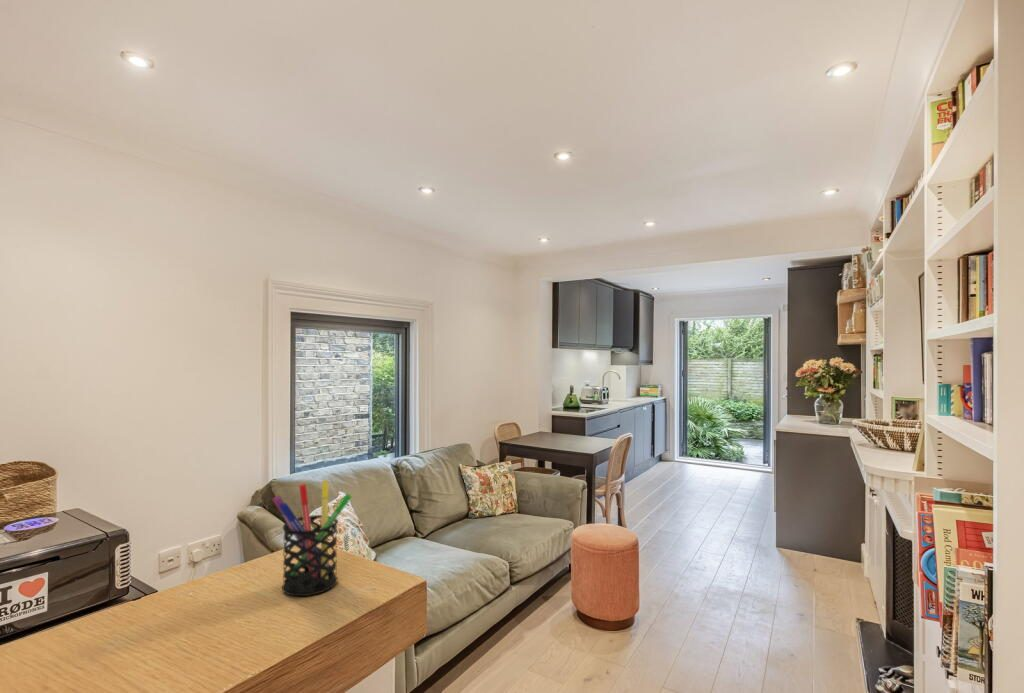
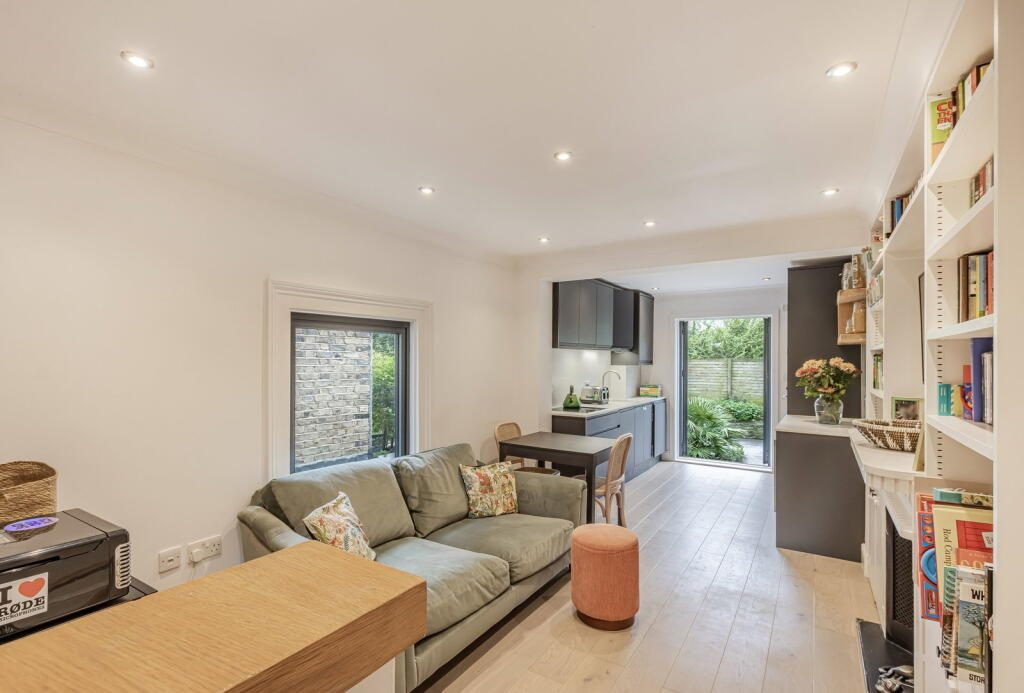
- pen holder [271,480,352,597]
